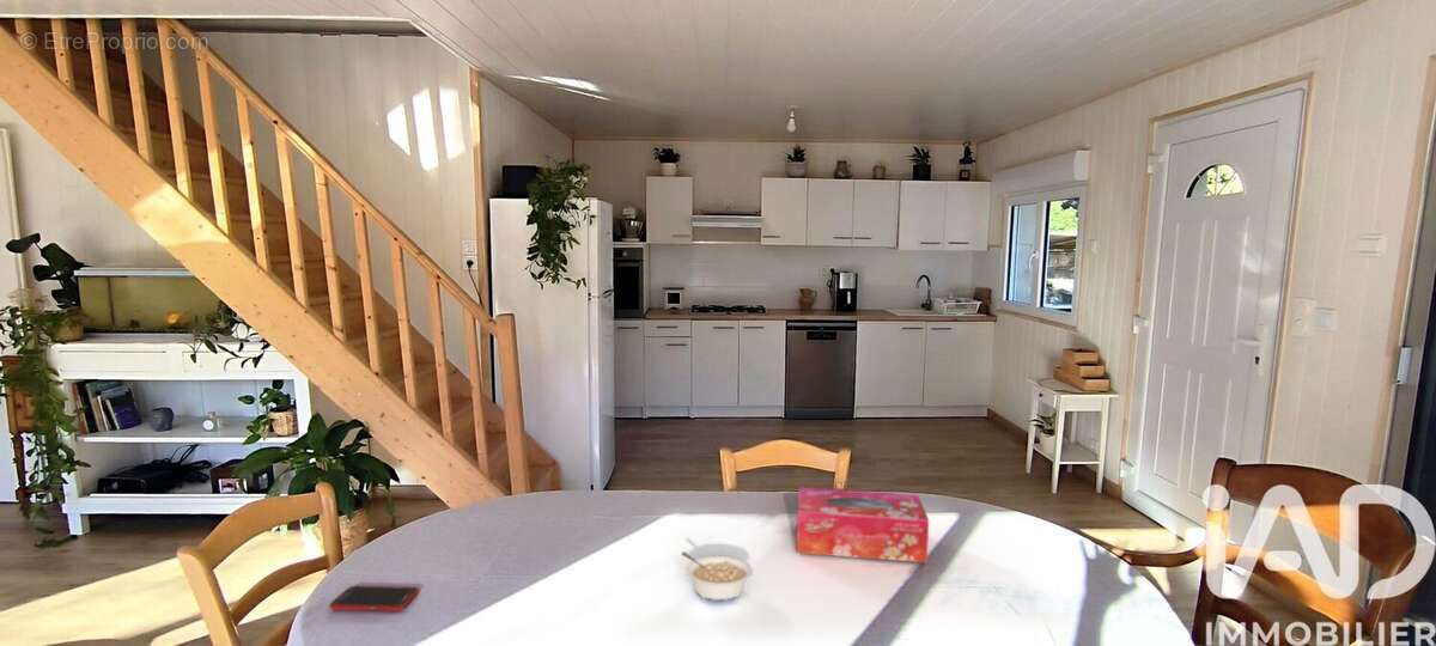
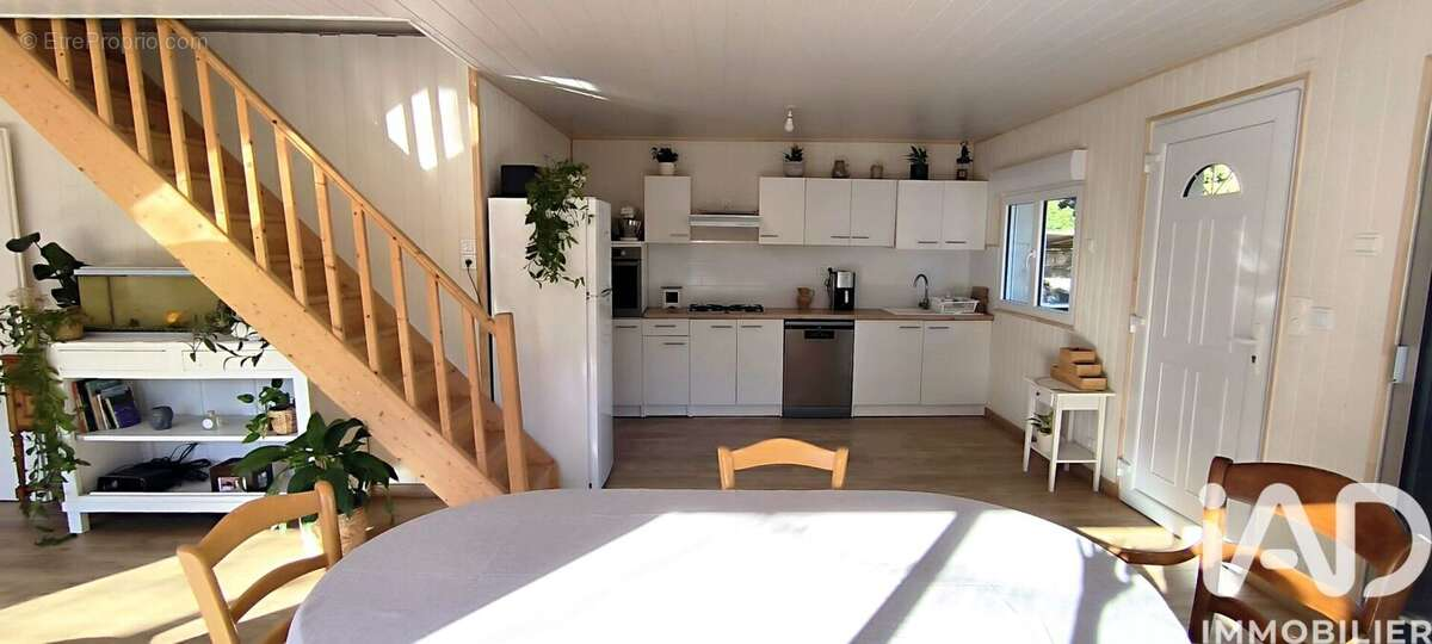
- tissue box [796,487,930,565]
- legume [681,550,754,603]
- cell phone [328,585,420,613]
